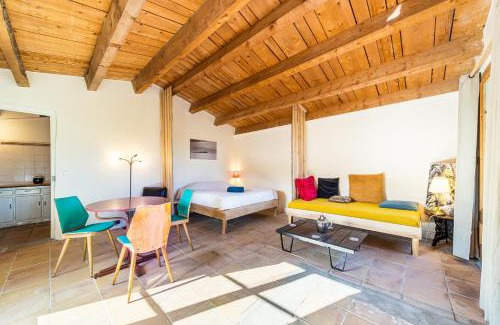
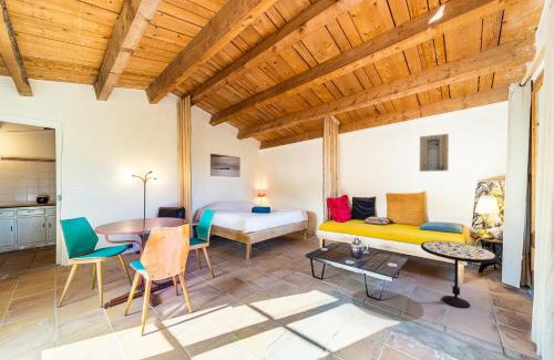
+ wall art [419,133,450,173]
+ side table [420,240,500,309]
